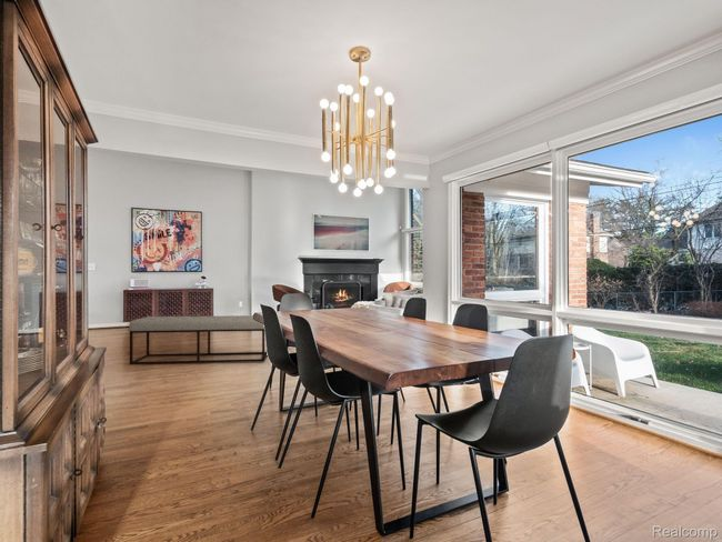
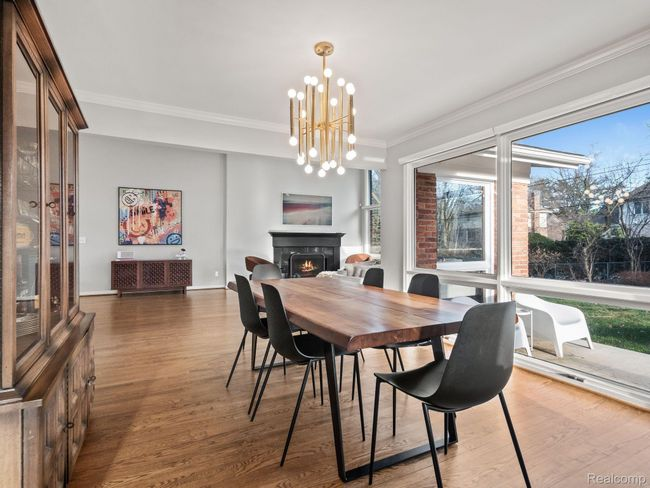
- bench [128,314,269,365]
